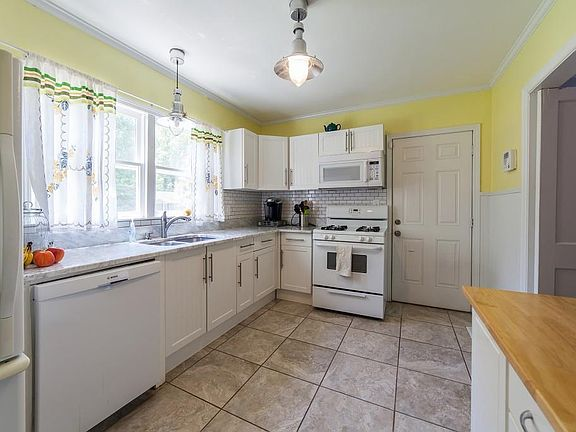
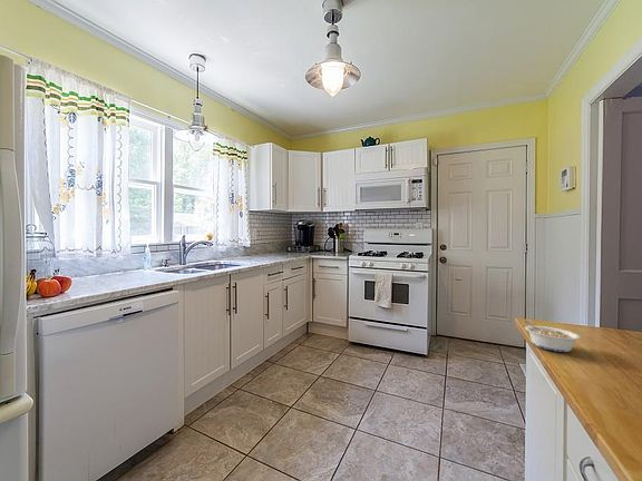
+ legume [523,320,582,353]
